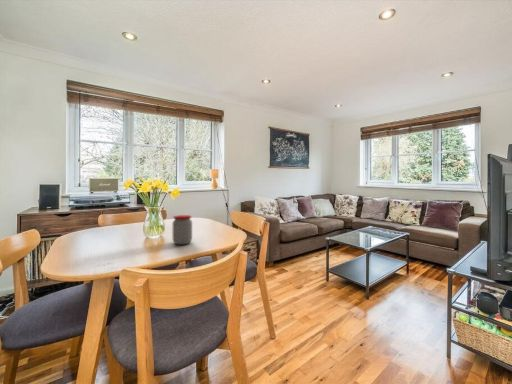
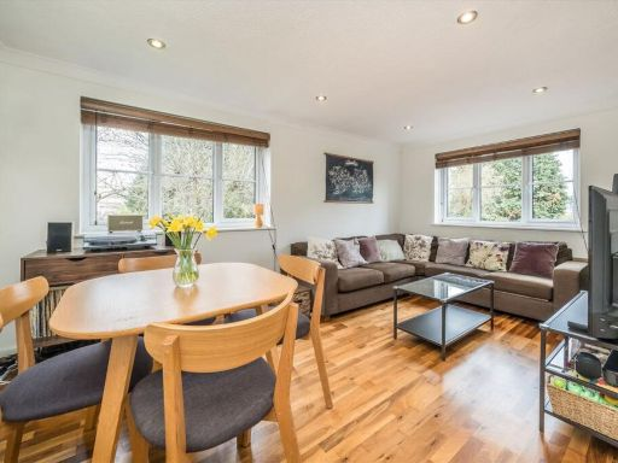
- jar [172,214,193,246]
